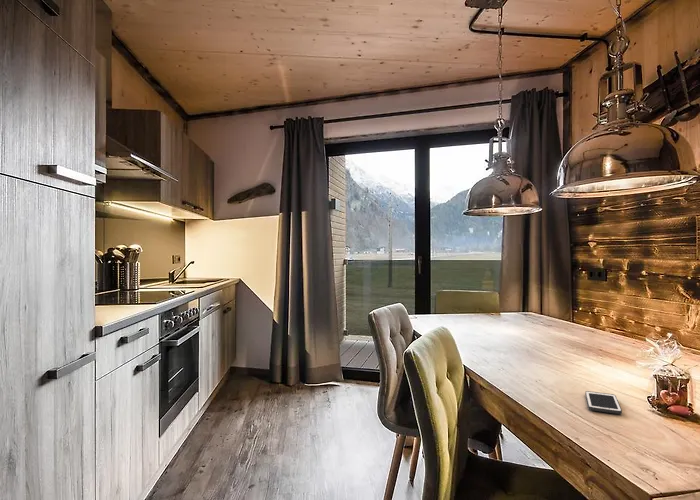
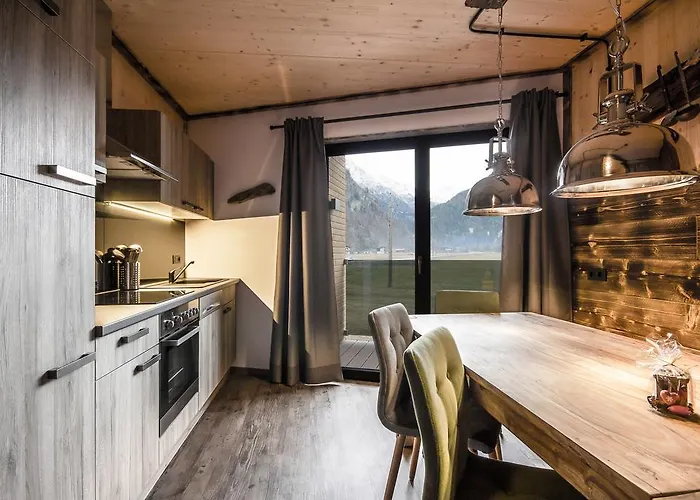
- cell phone [584,390,623,415]
